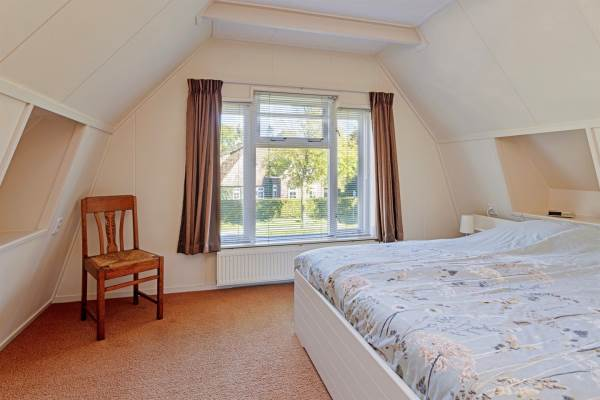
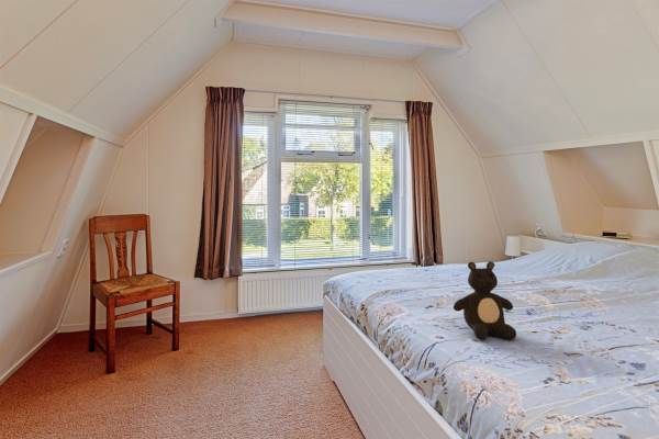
+ teddy bear [453,260,517,341]
